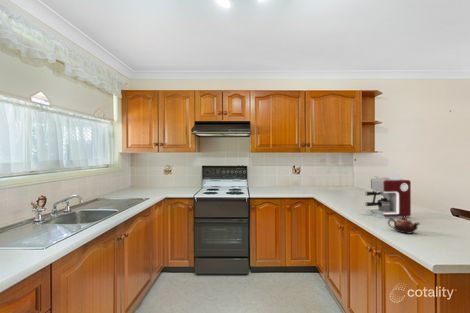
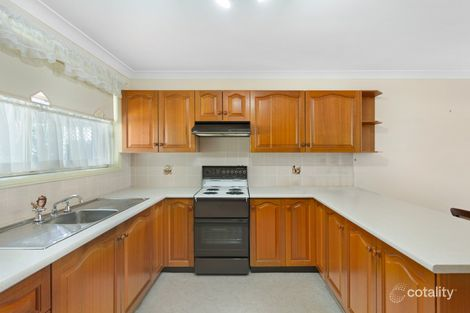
- teapot [387,216,421,235]
- coffee maker [364,172,412,218]
